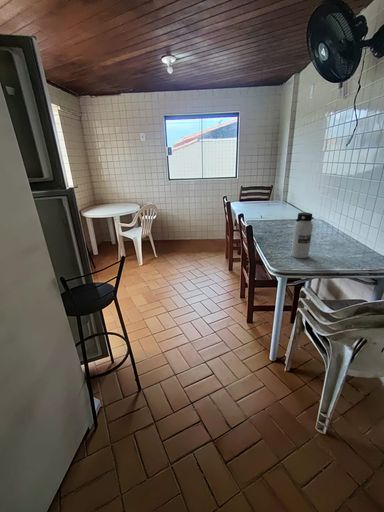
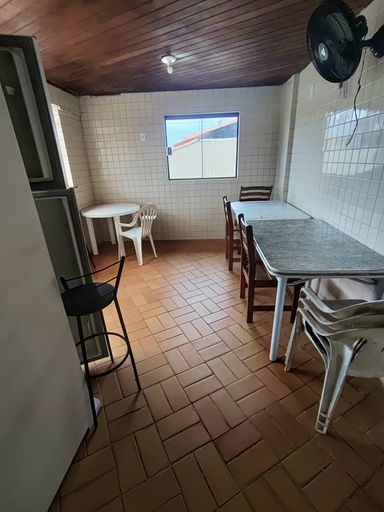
- water bottle [290,212,314,259]
